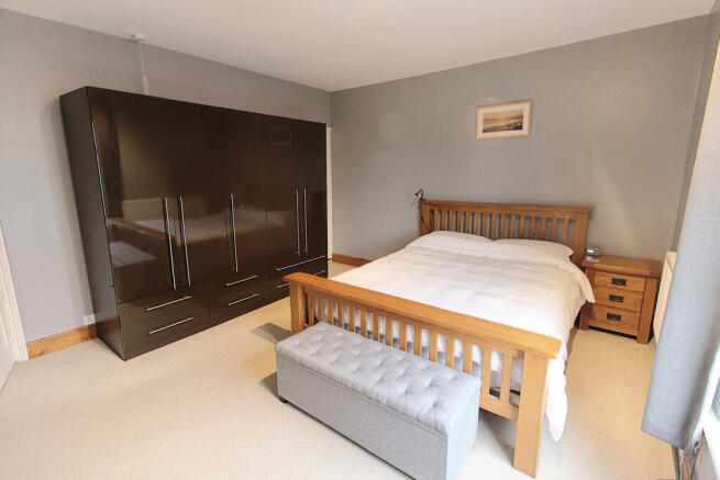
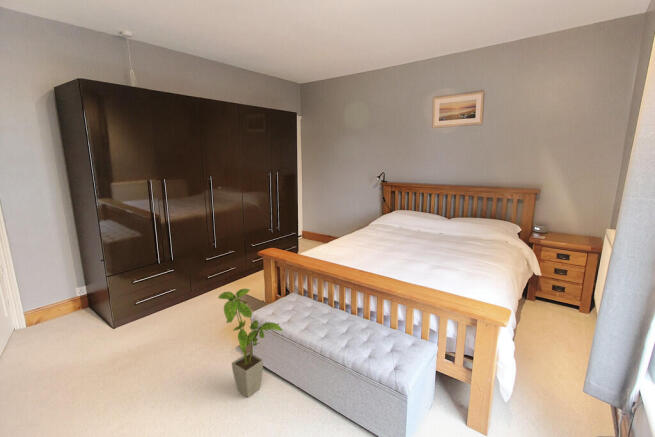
+ house plant [217,288,284,398]
